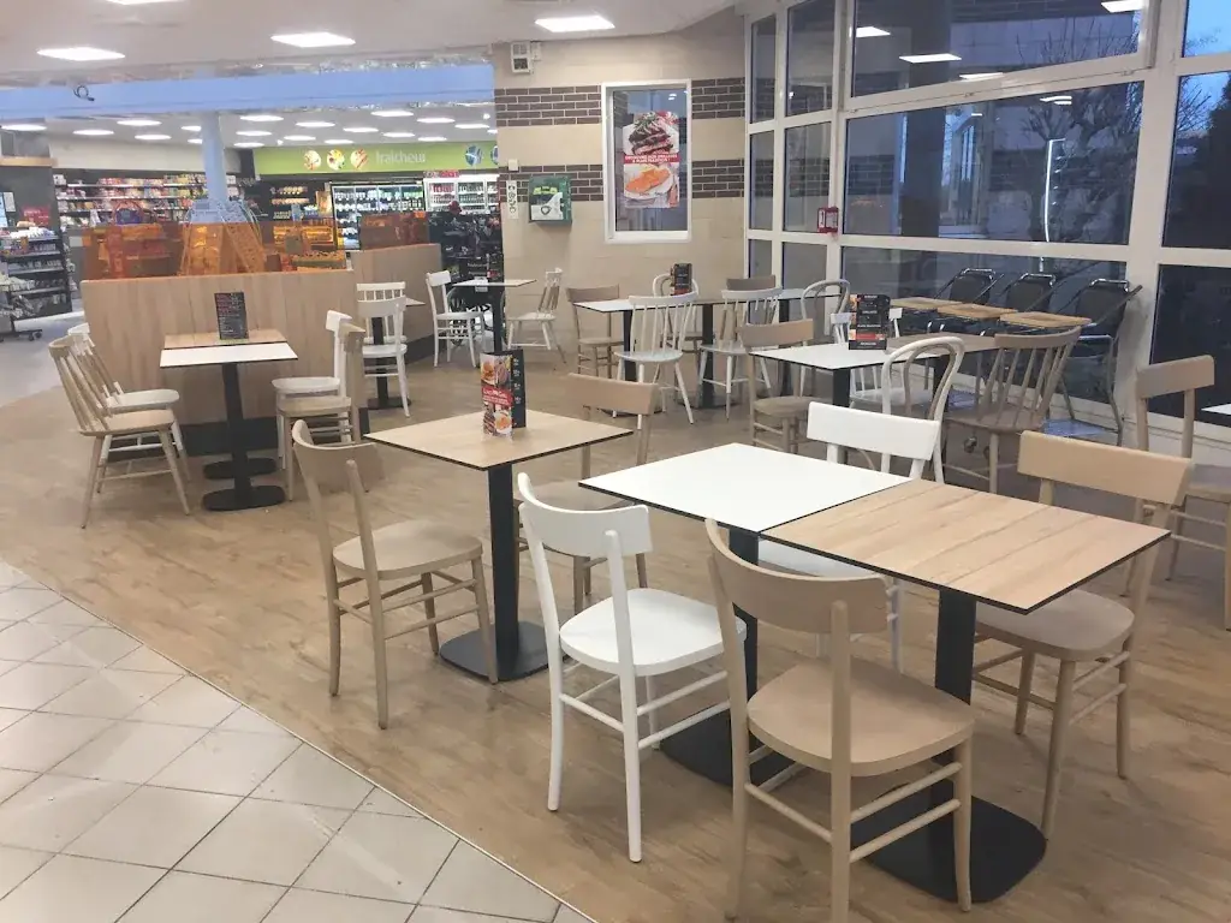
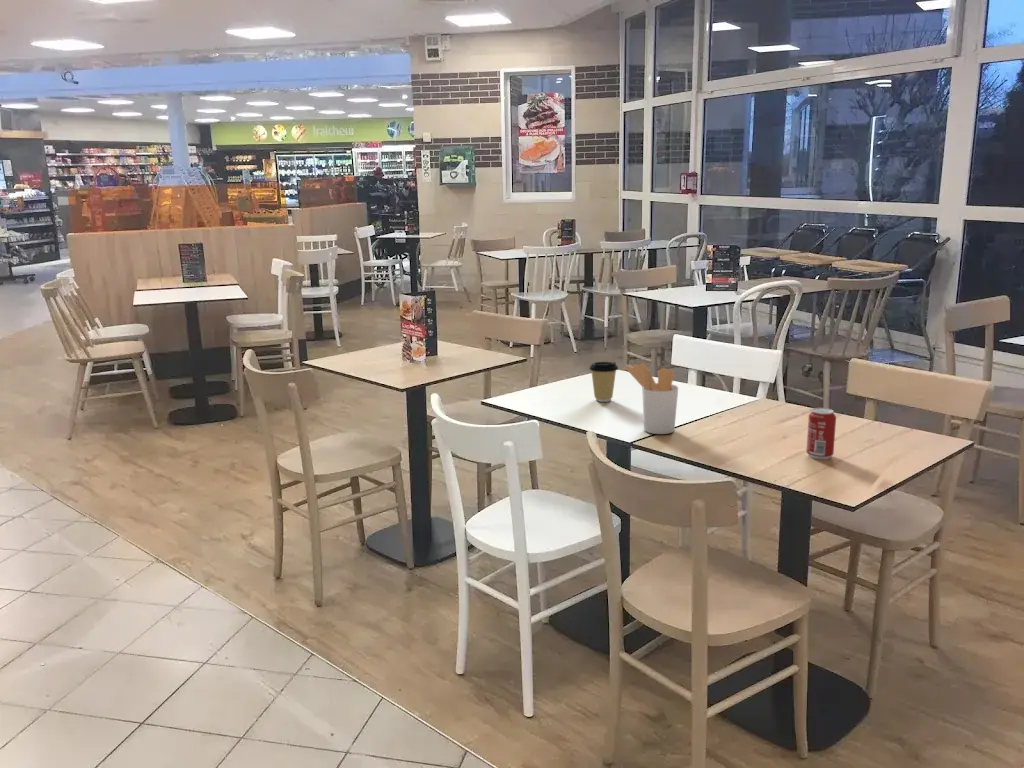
+ coffee cup [588,361,619,403]
+ beverage can [805,407,837,461]
+ utensil holder [625,362,679,435]
